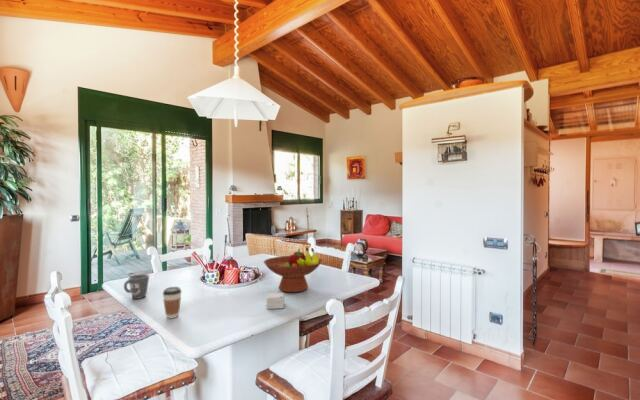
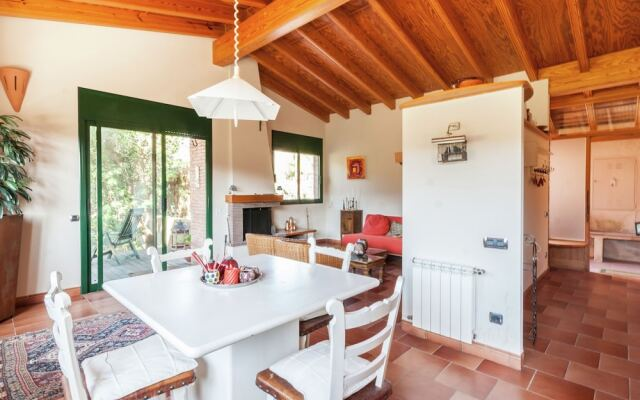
- small box [266,292,285,310]
- fruit bowl [263,246,324,293]
- mug [123,273,150,300]
- coffee cup [162,286,183,320]
